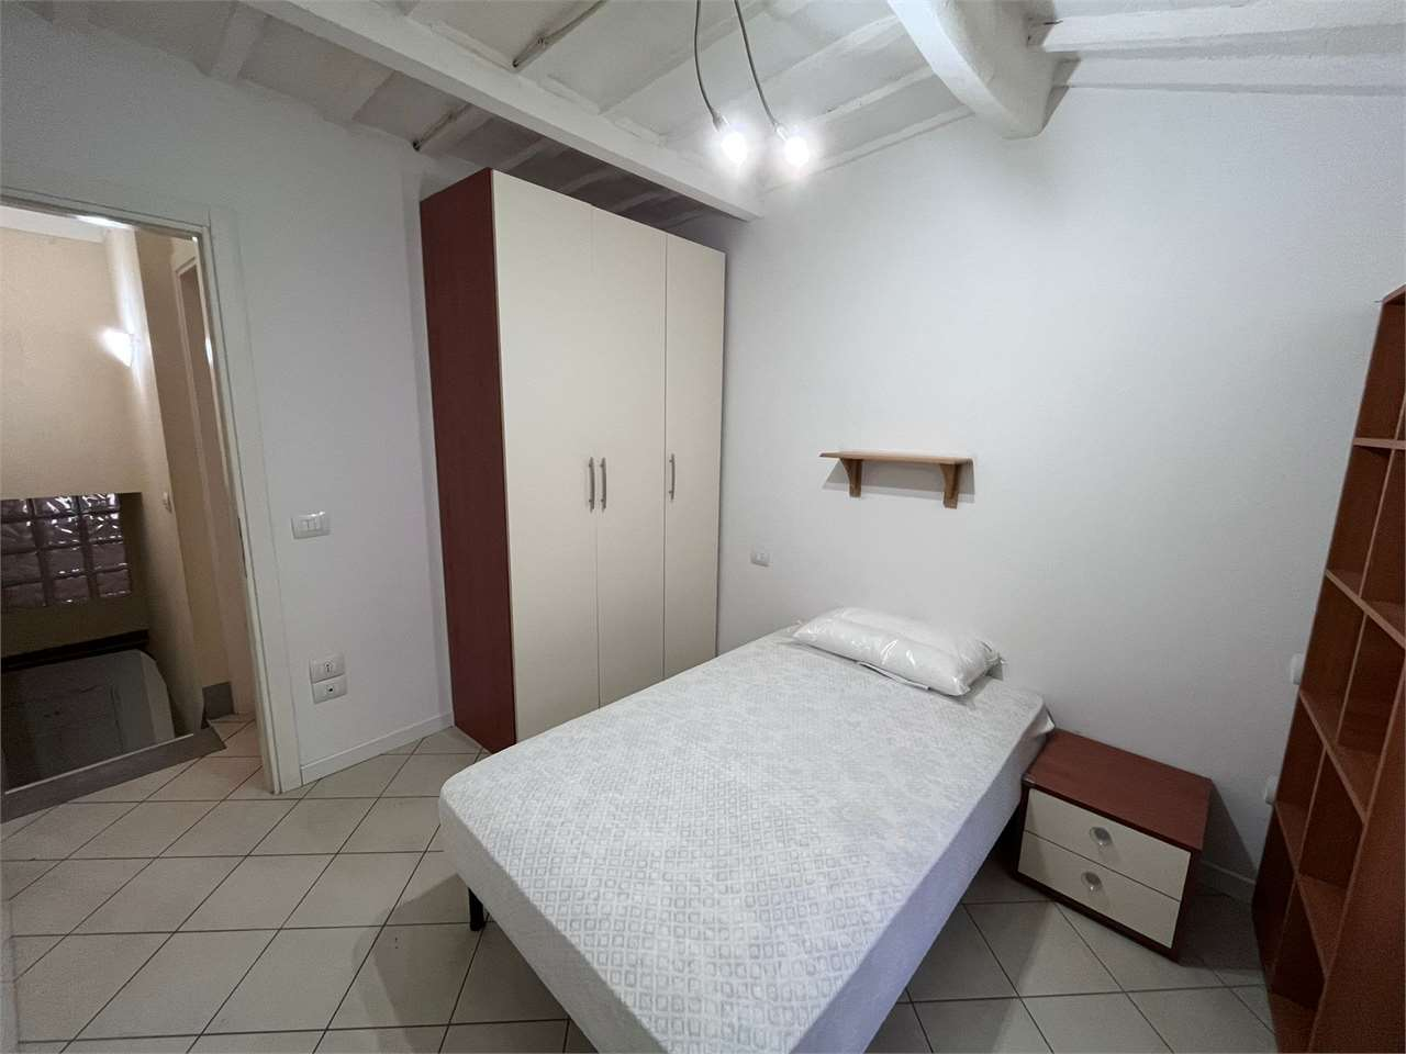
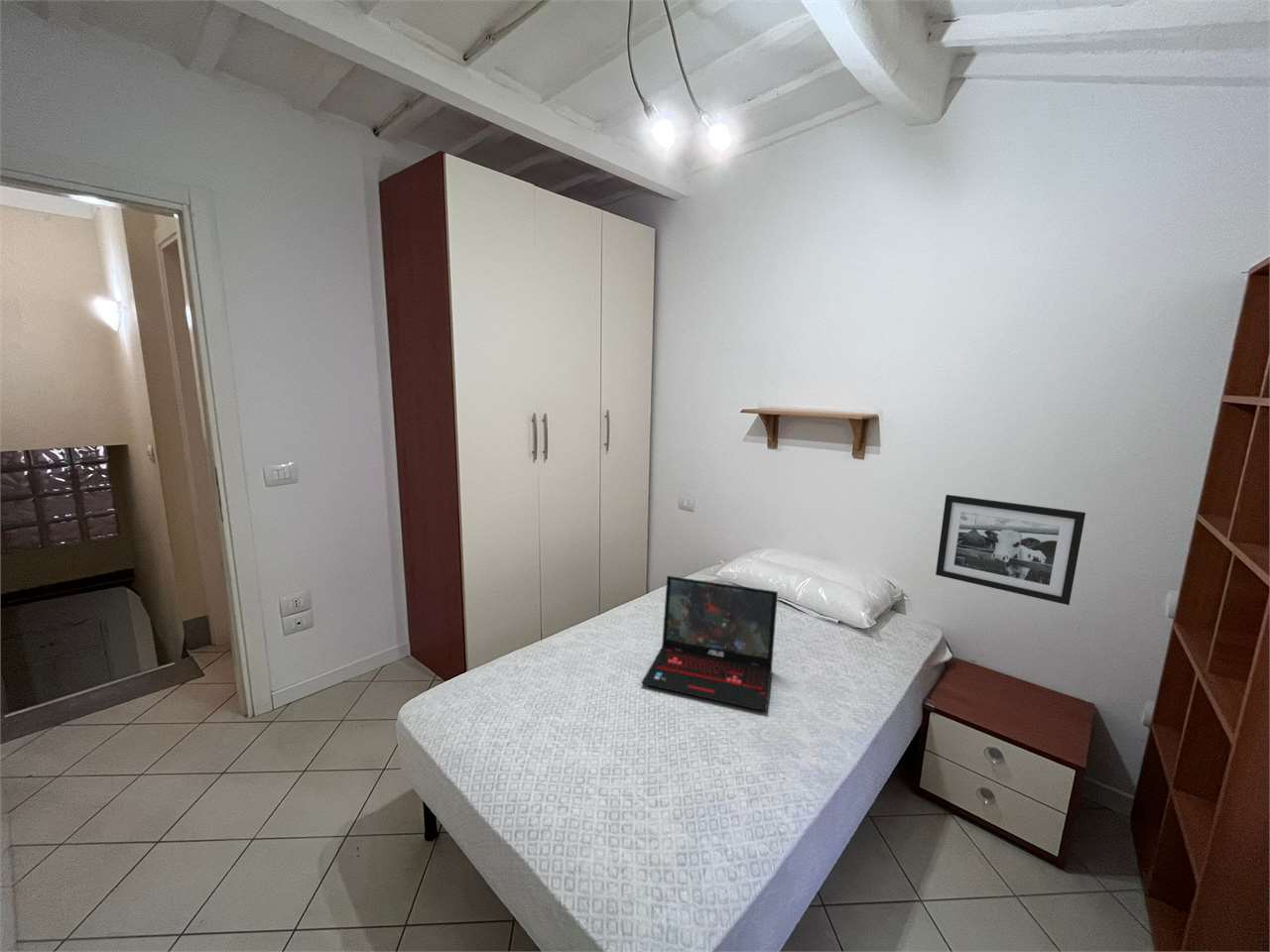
+ picture frame [935,494,1086,606]
+ laptop [641,575,779,713]
